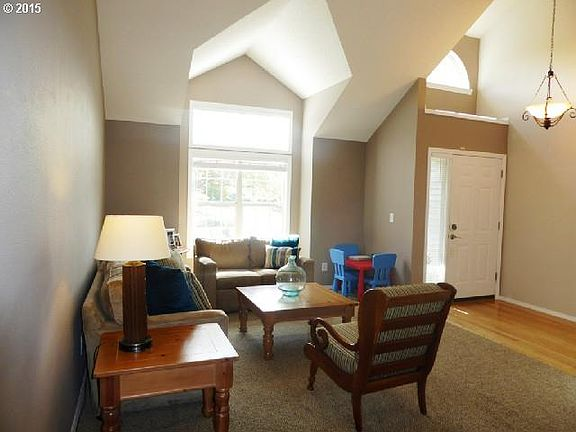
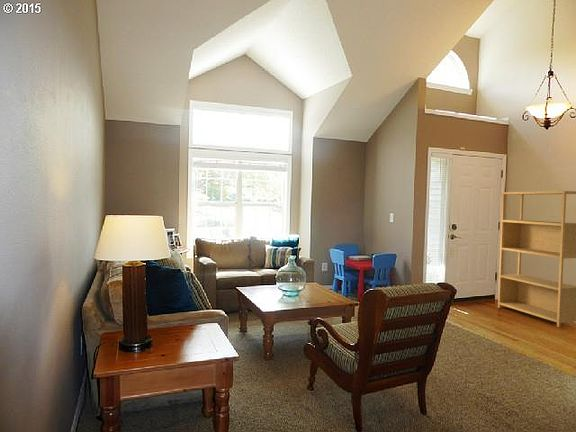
+ bookshelf [497,190,576,328]
